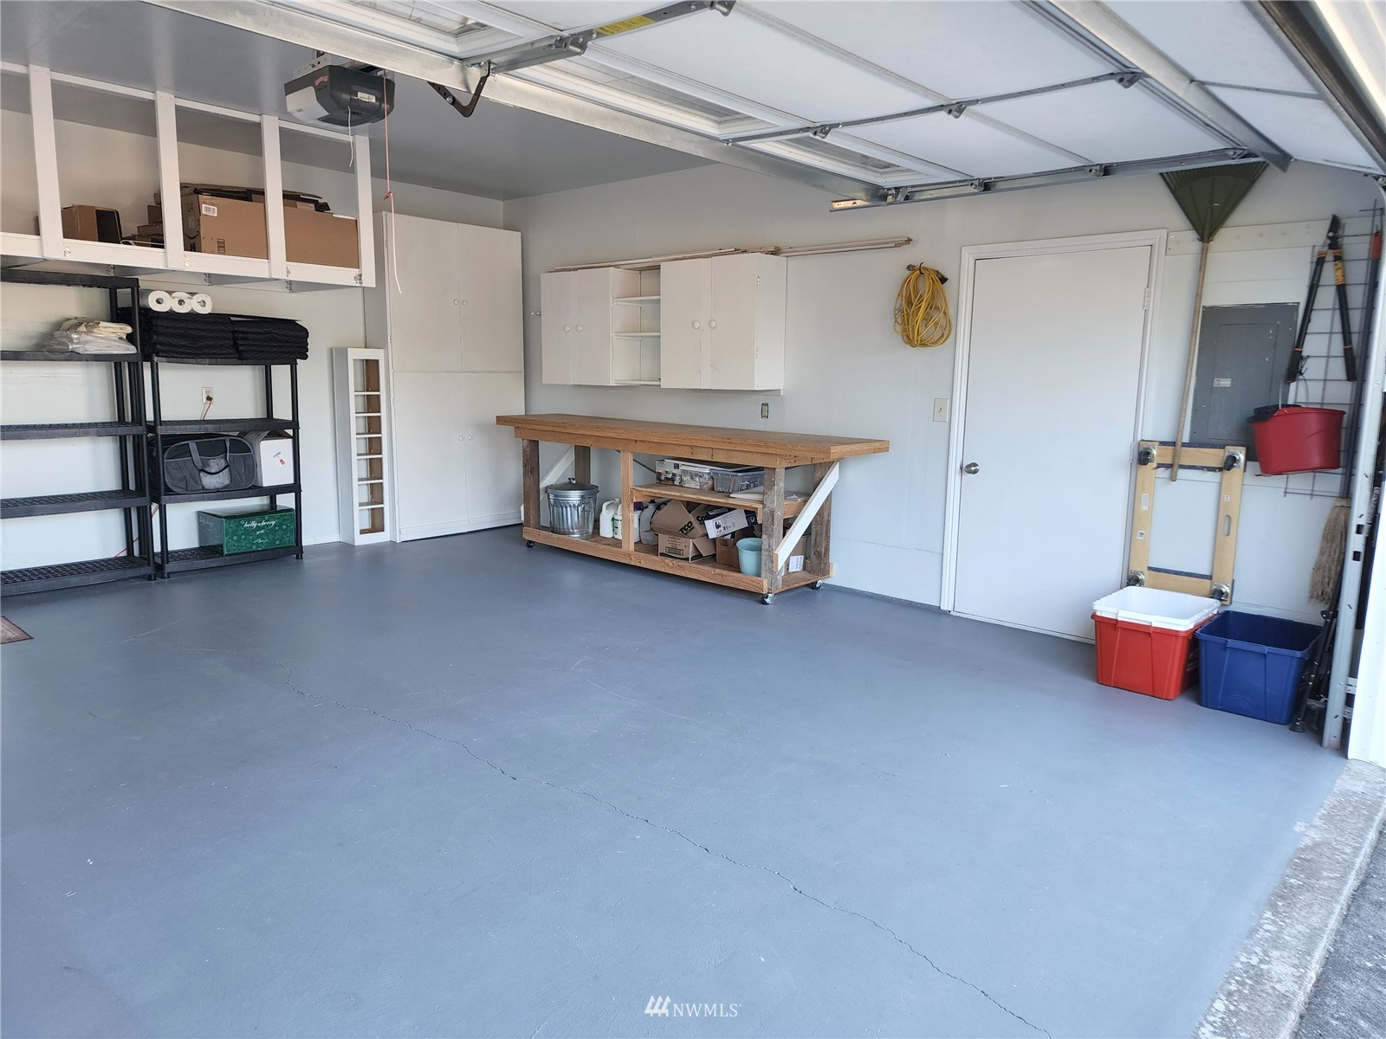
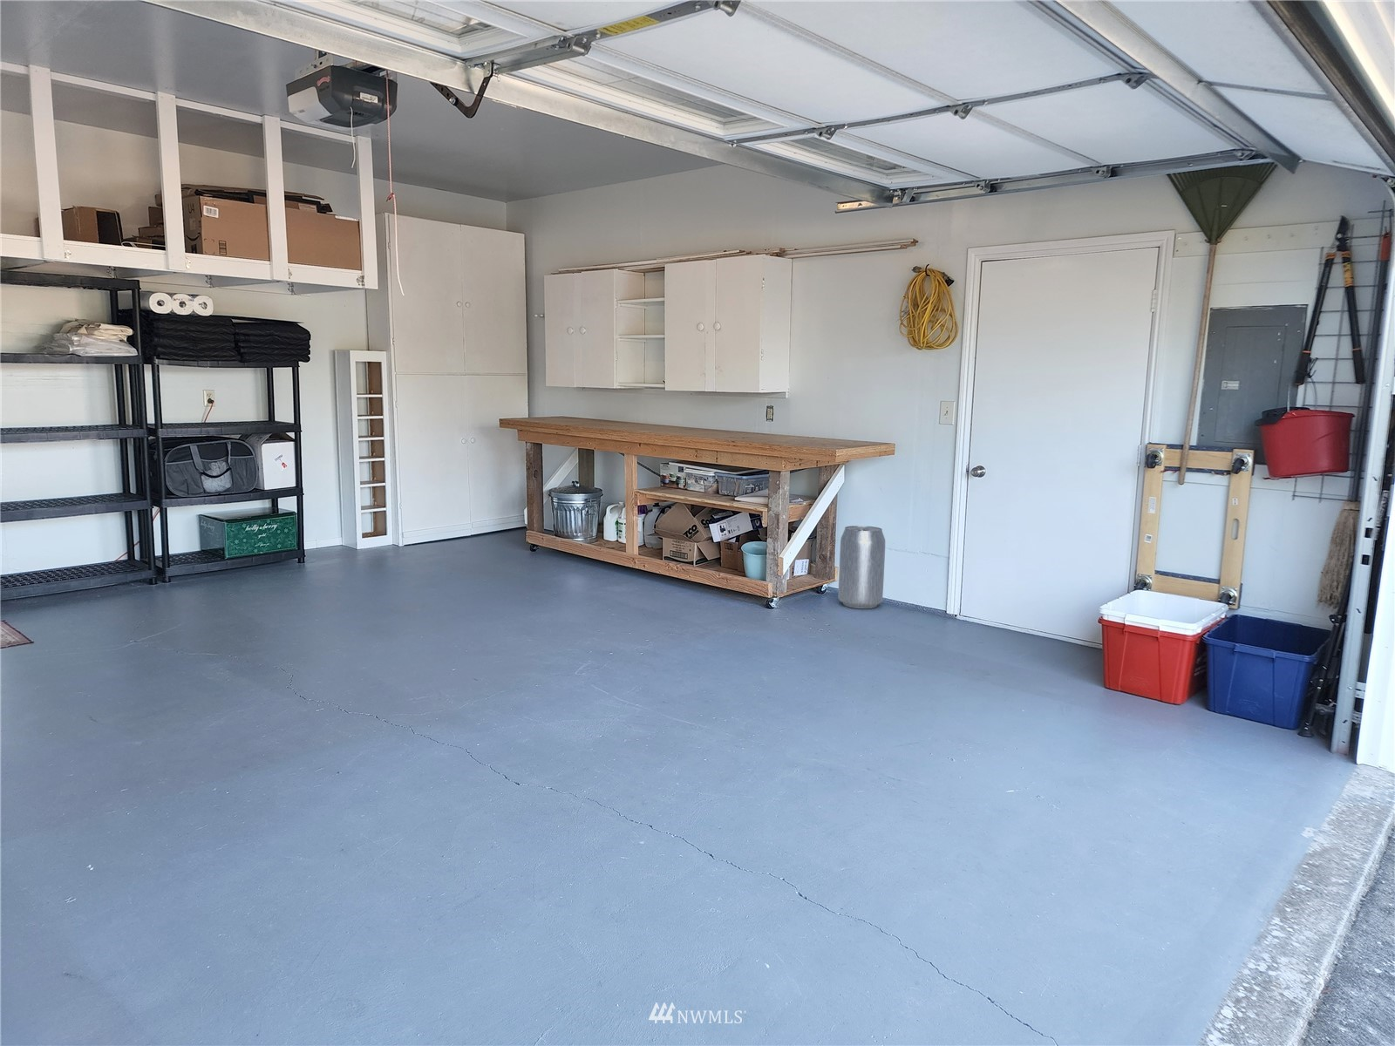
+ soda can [837,525,885,610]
